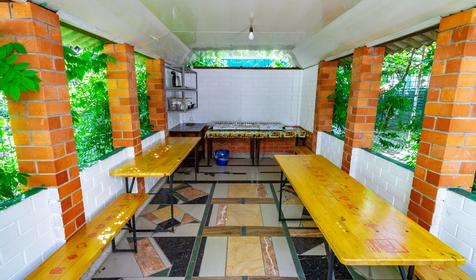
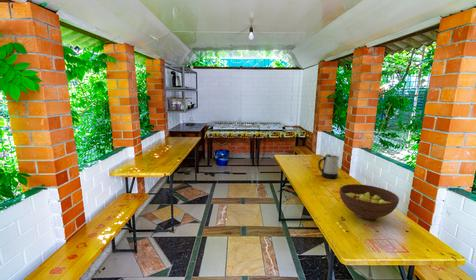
+ kettle [317,153,340,179]
+ fruit bowl [339,183,400,221]
